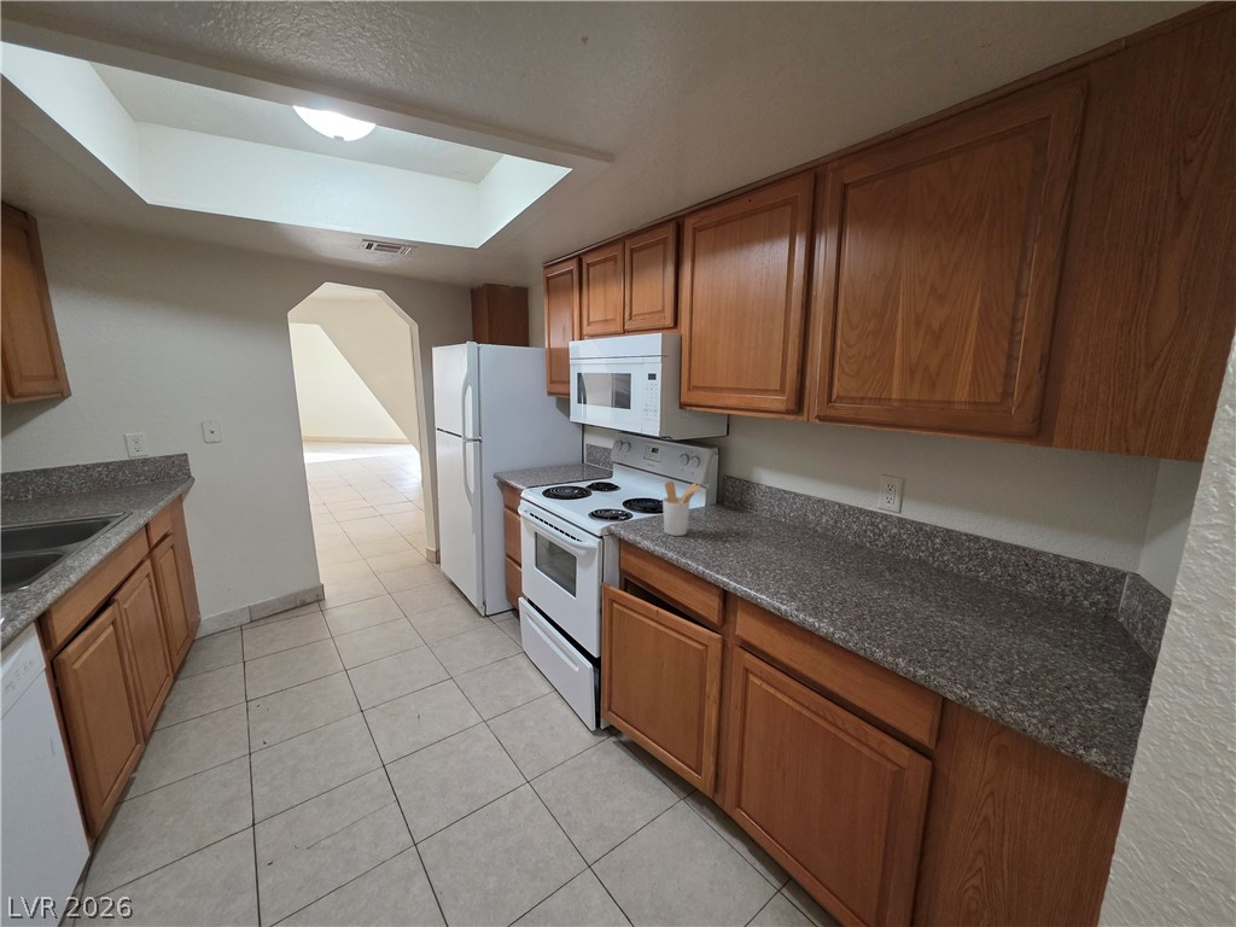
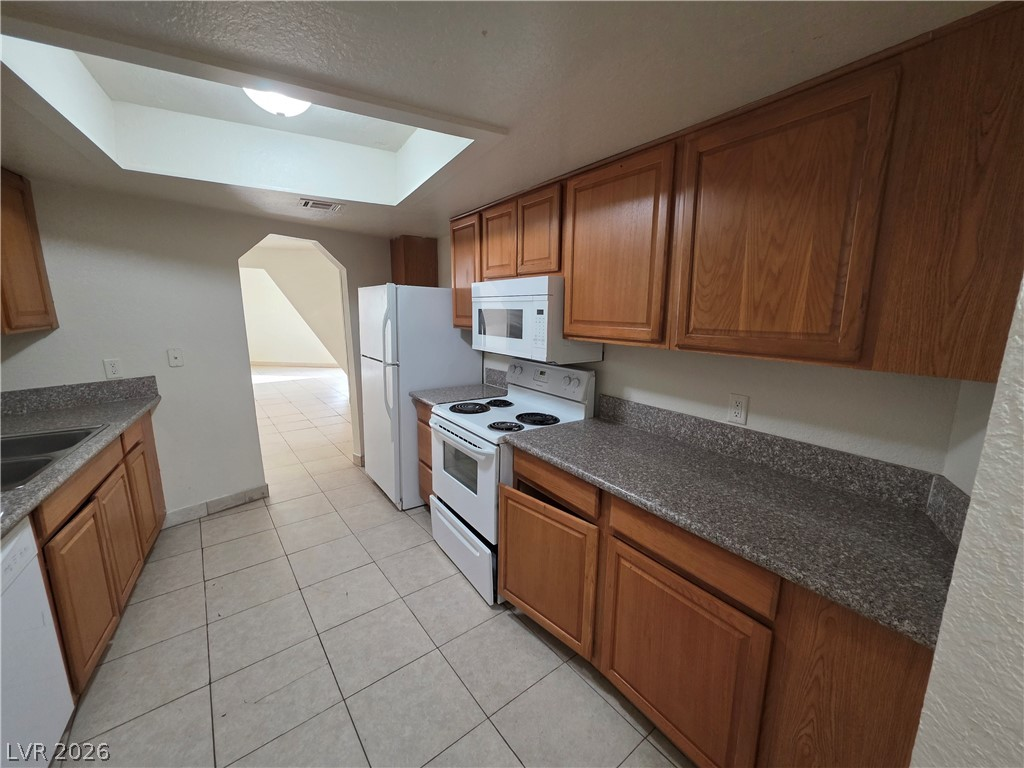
- utensil holder [661,480,701,537]
